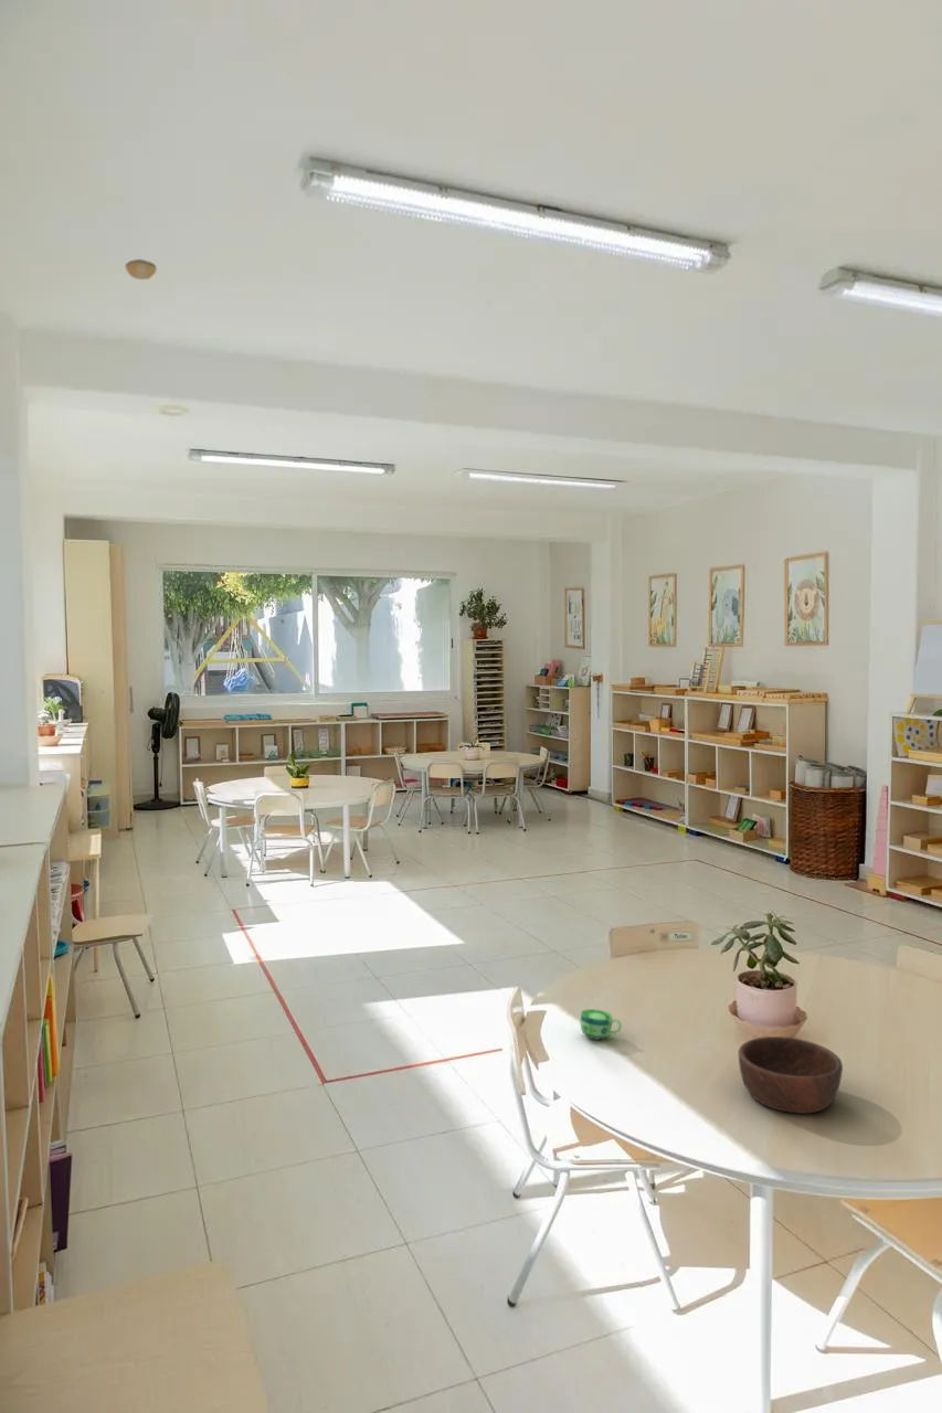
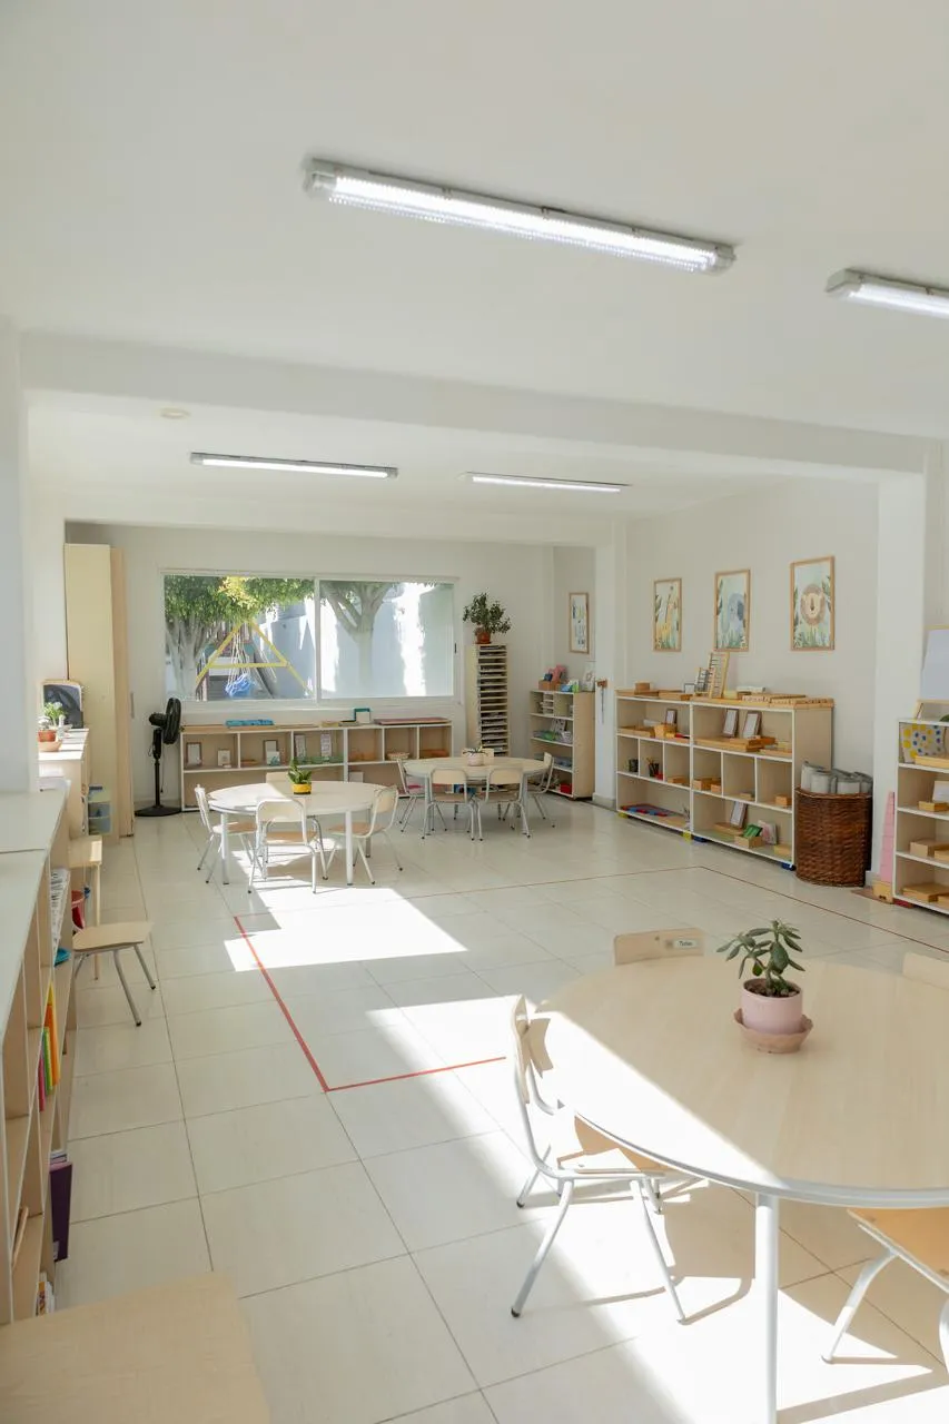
- cup [580,1008,623,1041]
- wooden bowl [738,1035,844,1114]
- smoke detector [125,258,158,280]
